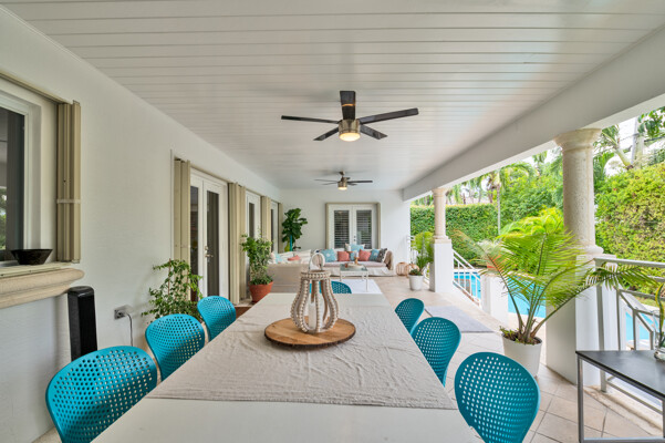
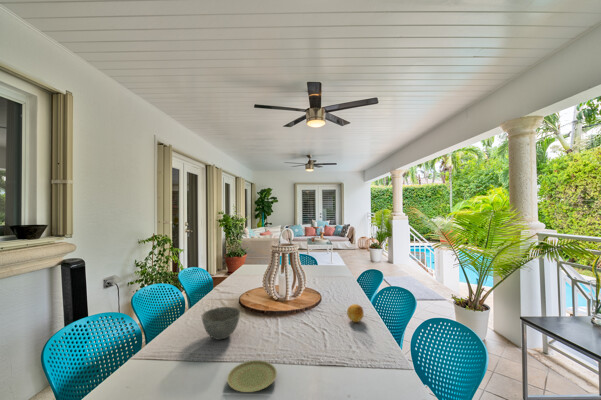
+ fruit [346,303,365,323]
+ bowl [201,306,241,341]
+ plate [226,359,278,393]
